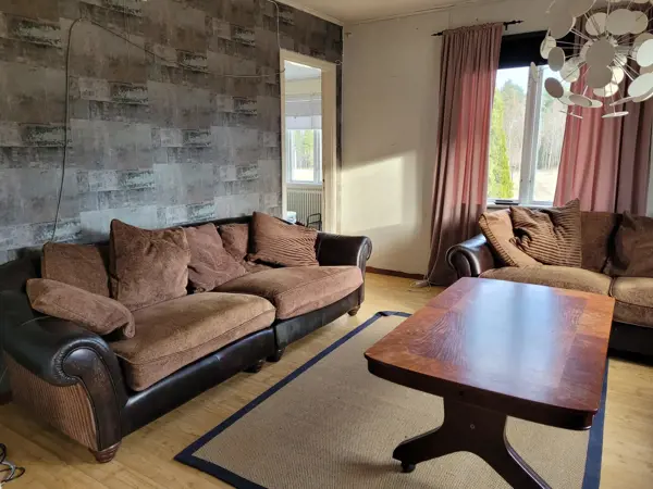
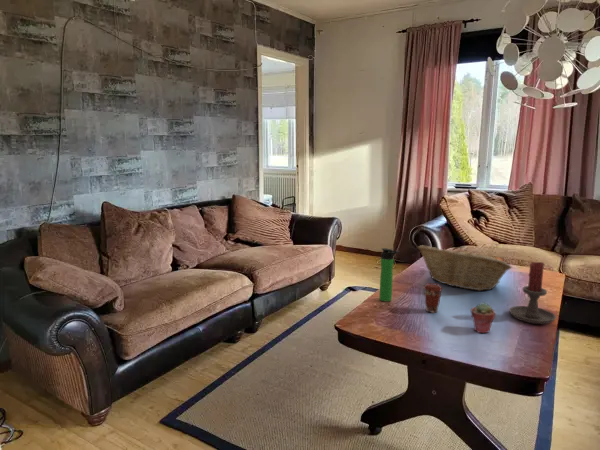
+ bottle [379,247,400,302]
+ fruit basket [416,244,513,292]
+ potted succulent [470,302,496,334]
+ coffee cup [422,282,444,314]
+ candle holder [509,261,557,325]
